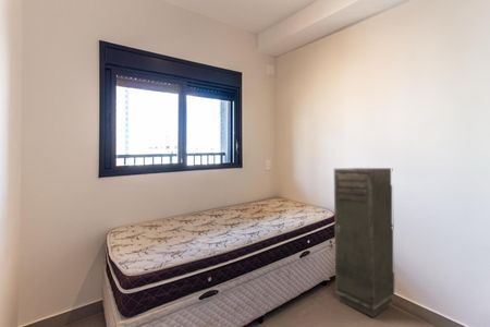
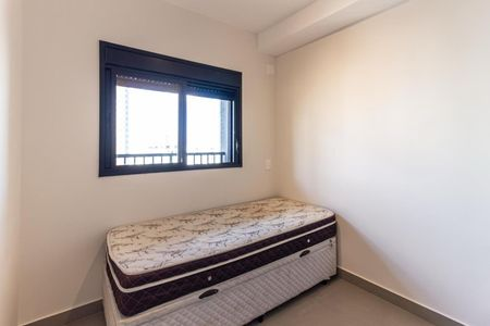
- storage cabinet [333,167,395,318]
